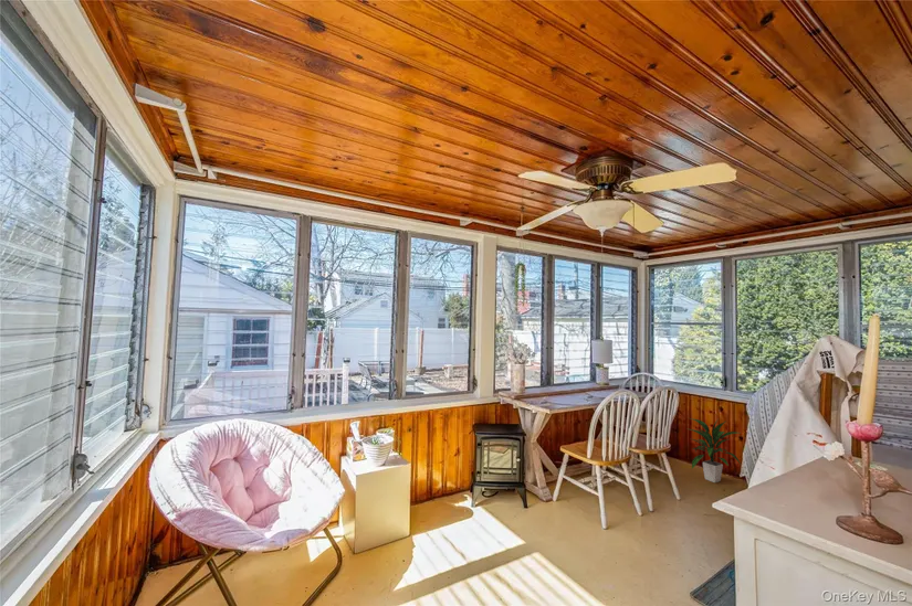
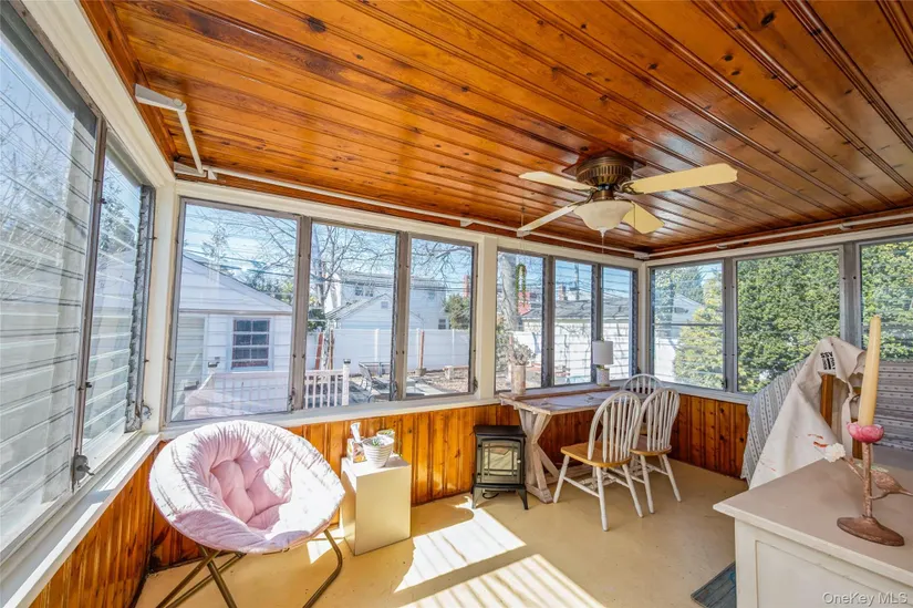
- indoor plant [685,417,743,483]
